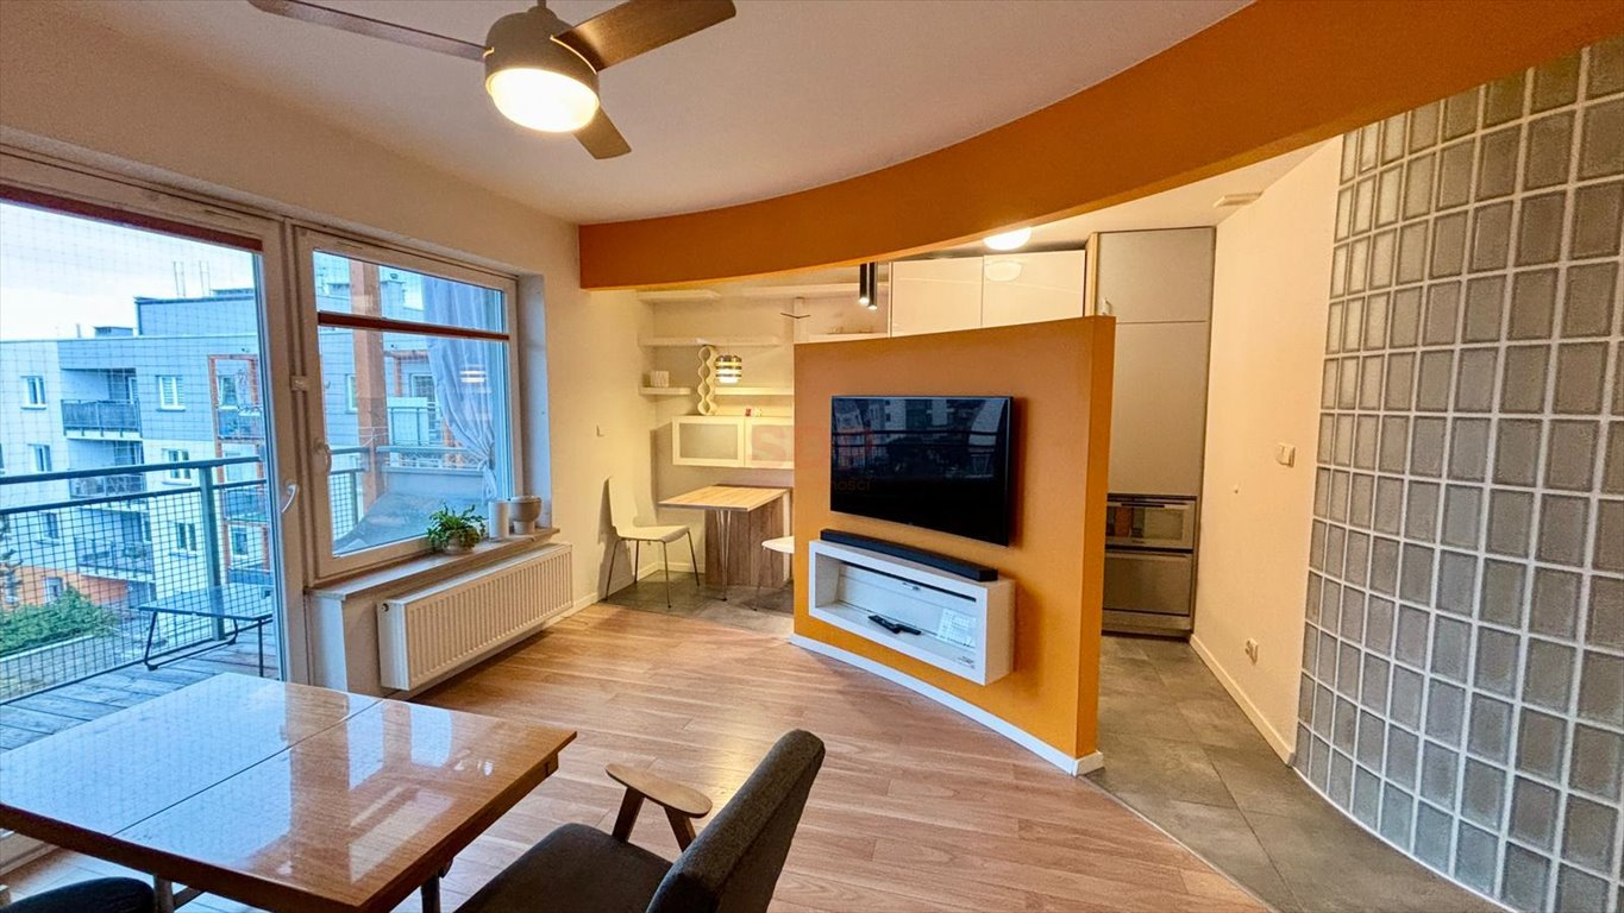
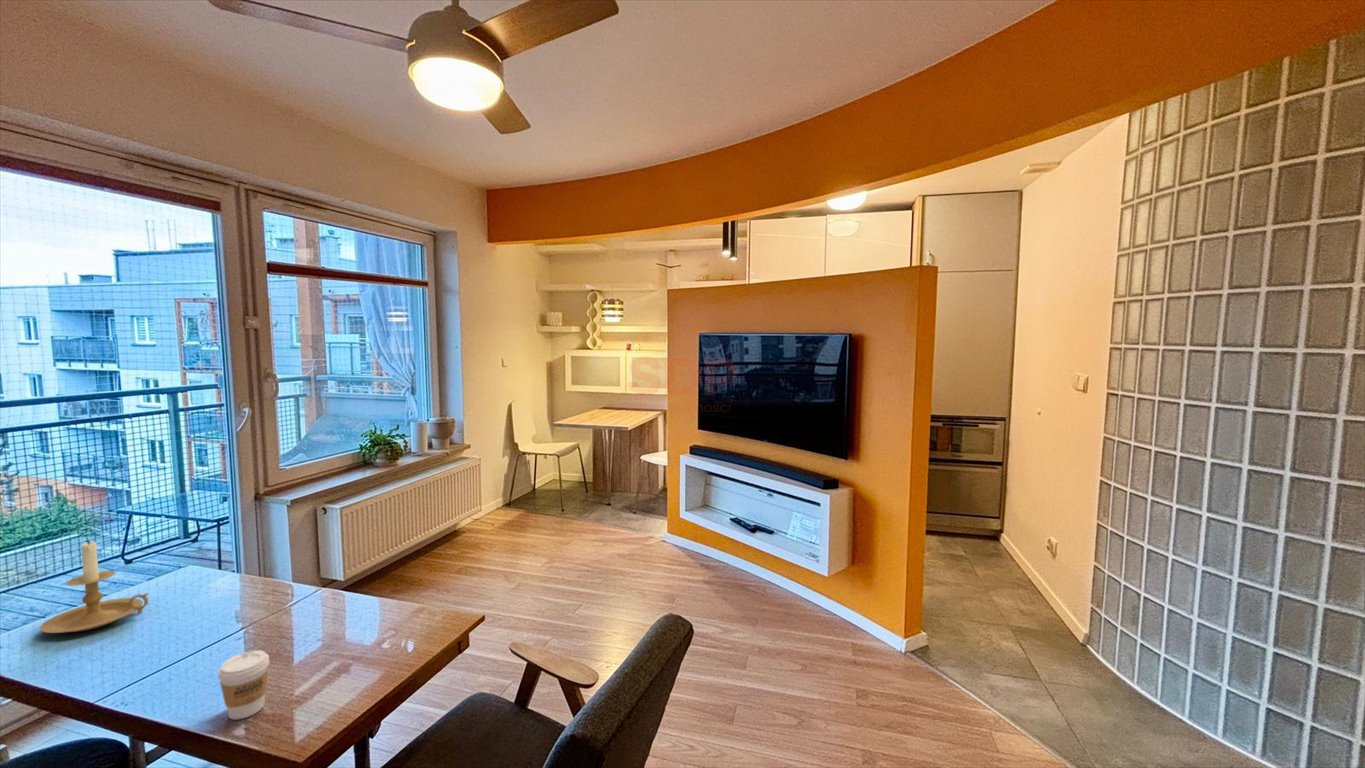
+ candle holder [39,539,150,634]
+ coffee cup [217,649,270,721]
